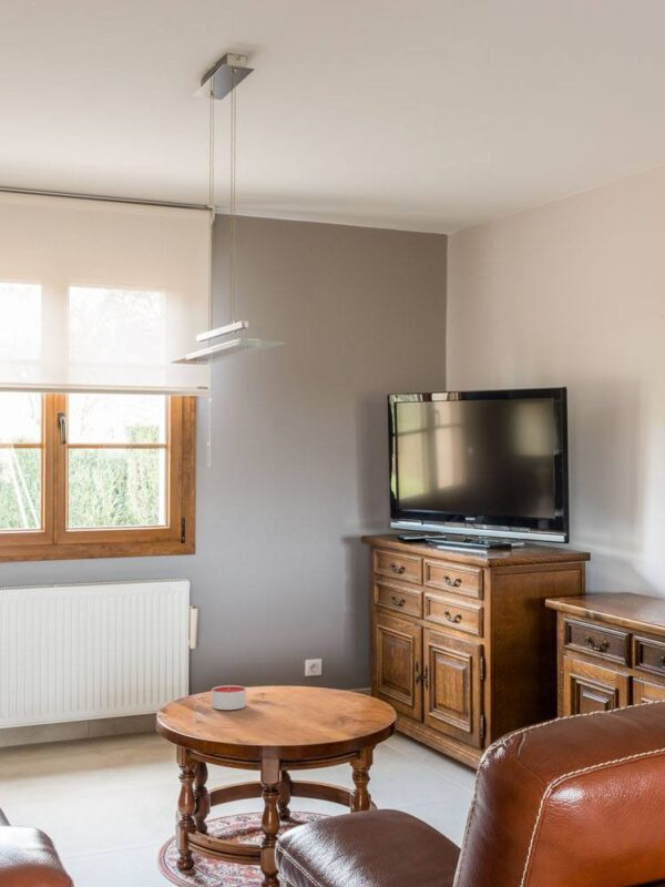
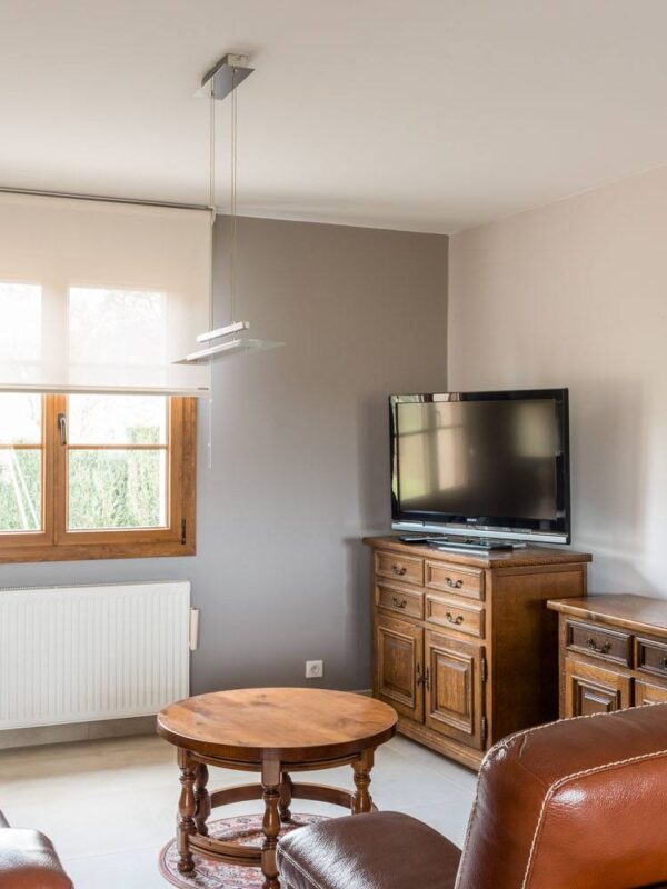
- candle [211,684,247,711]
